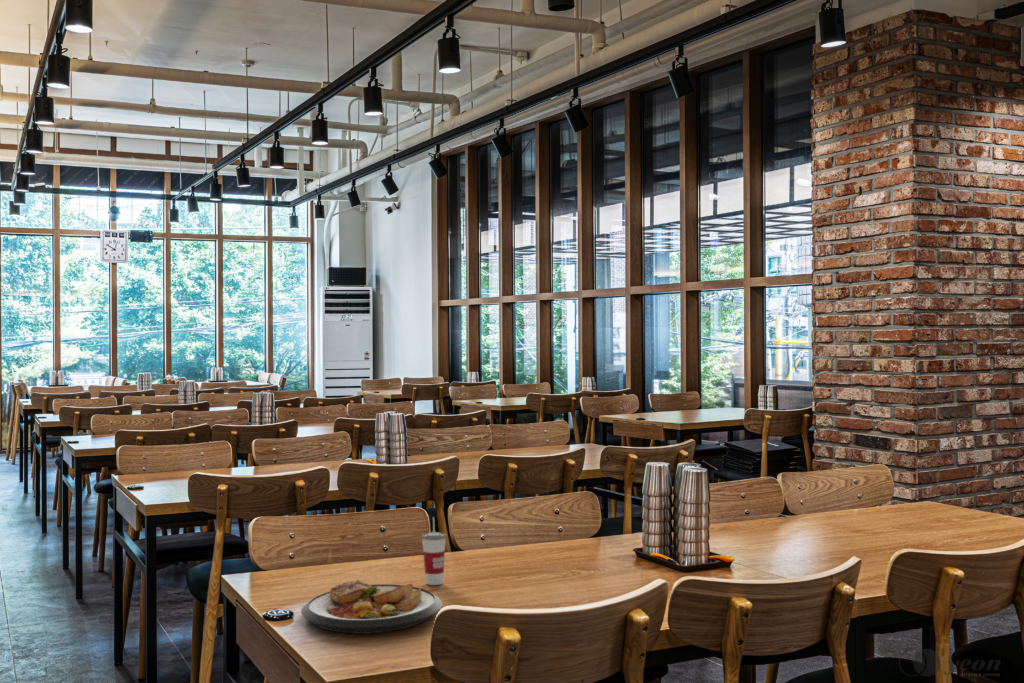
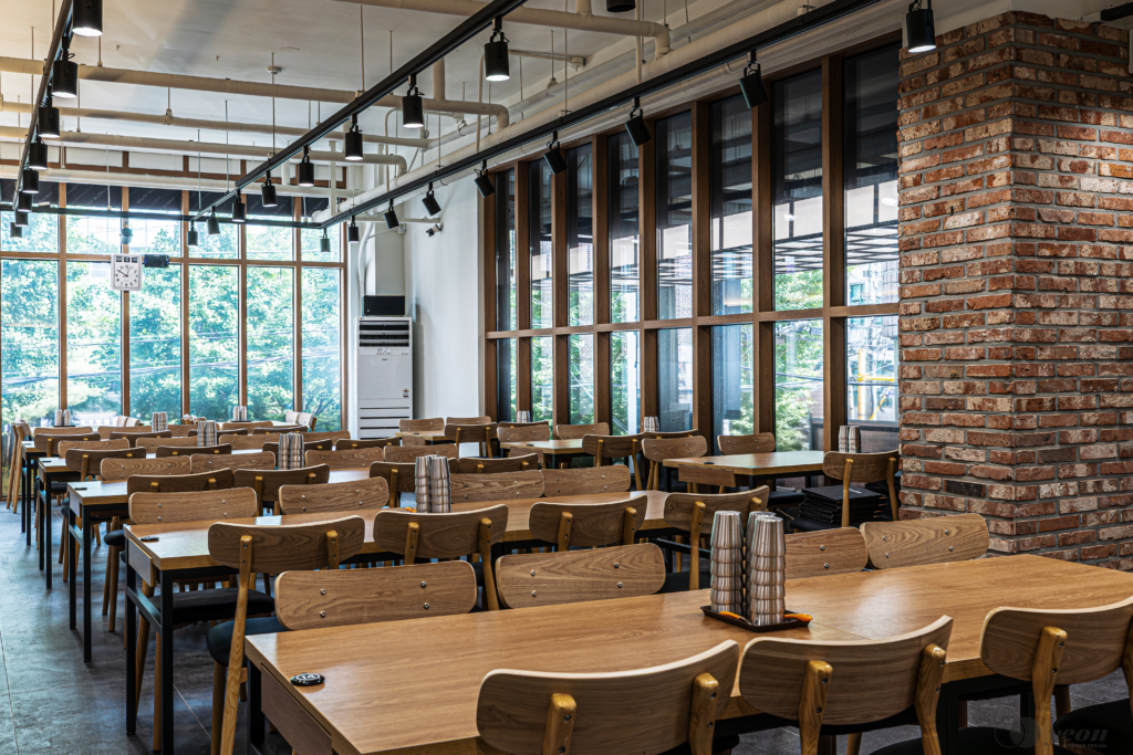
- cup [421,516,447,586]
- plate [300,579,443,635]
